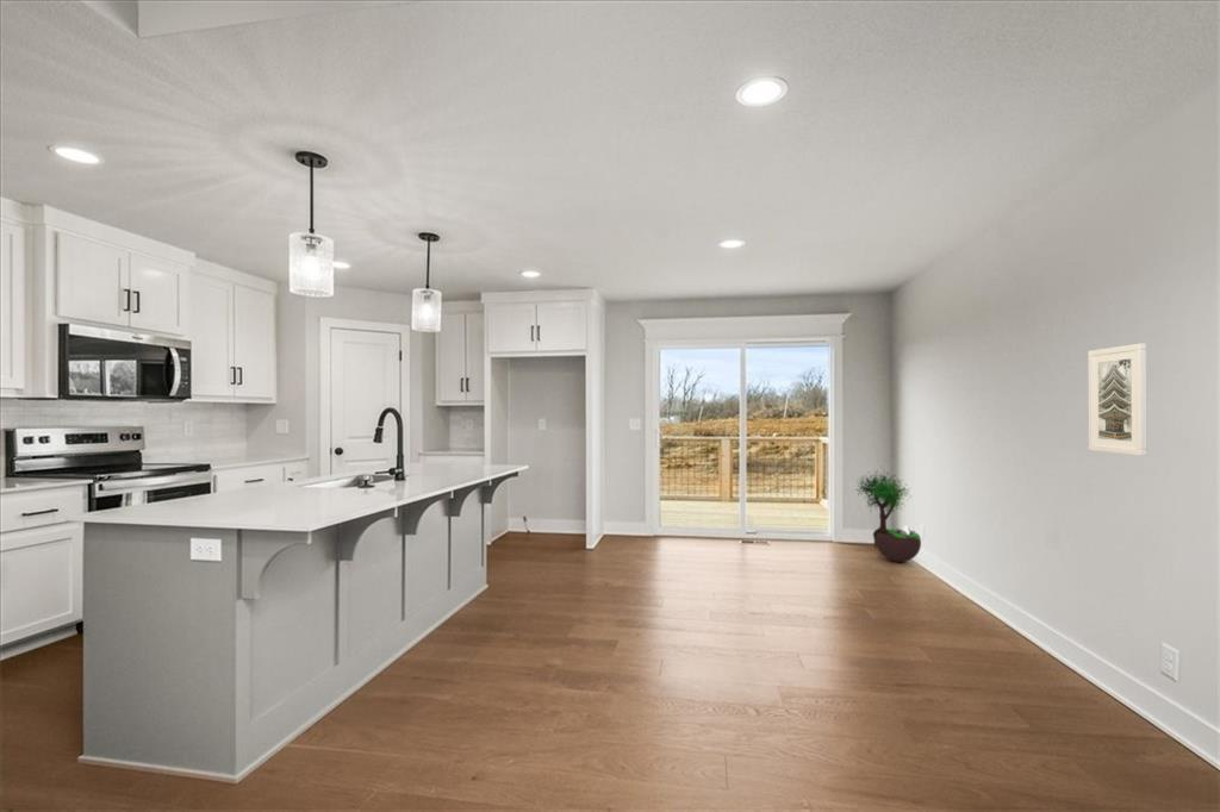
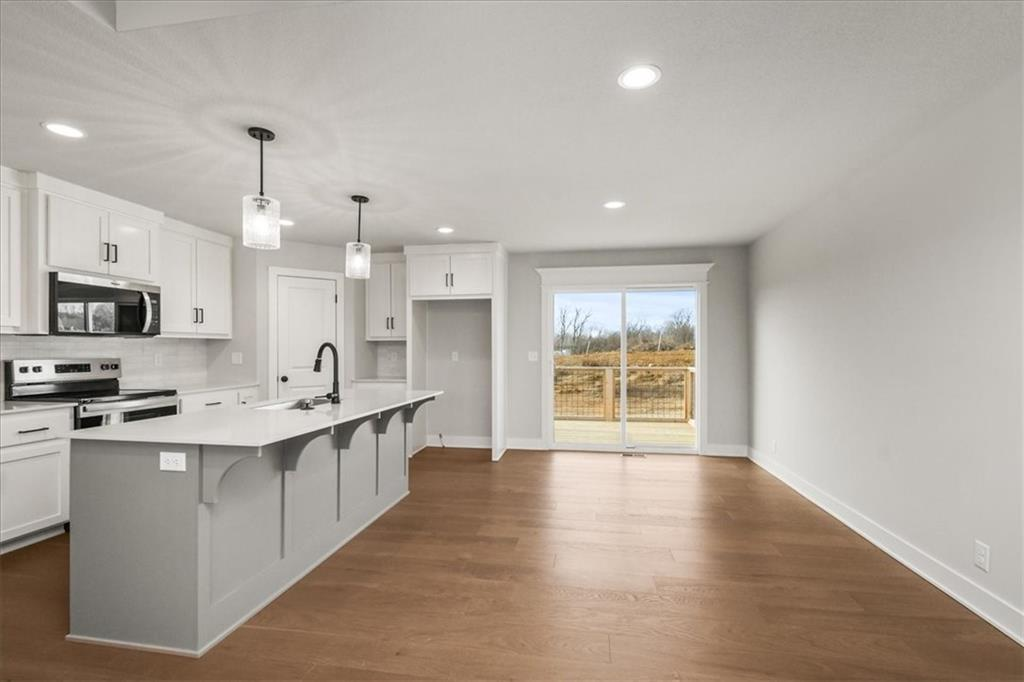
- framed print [1088,343,1149,457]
- potted tree [854,464,922,563]
